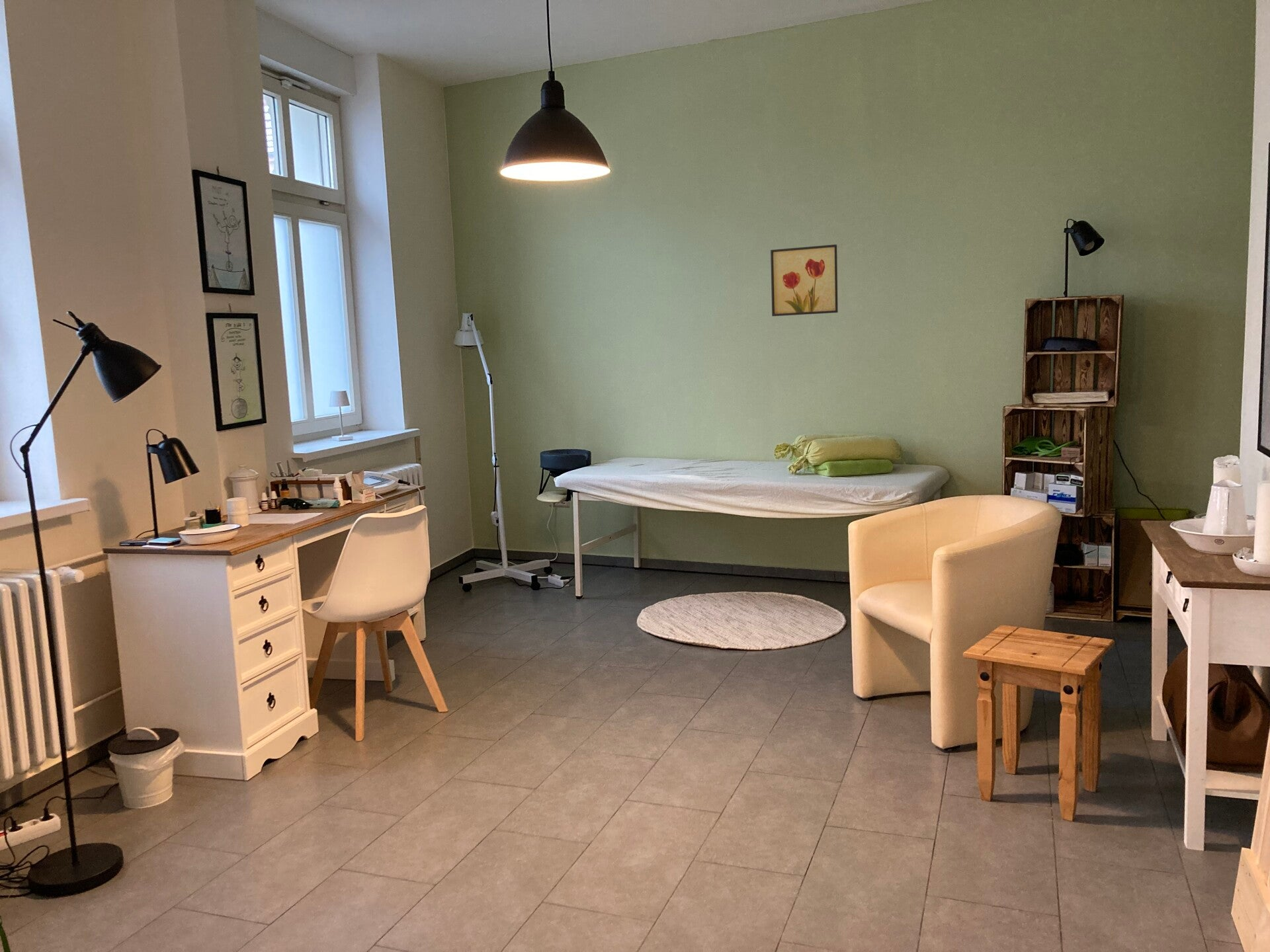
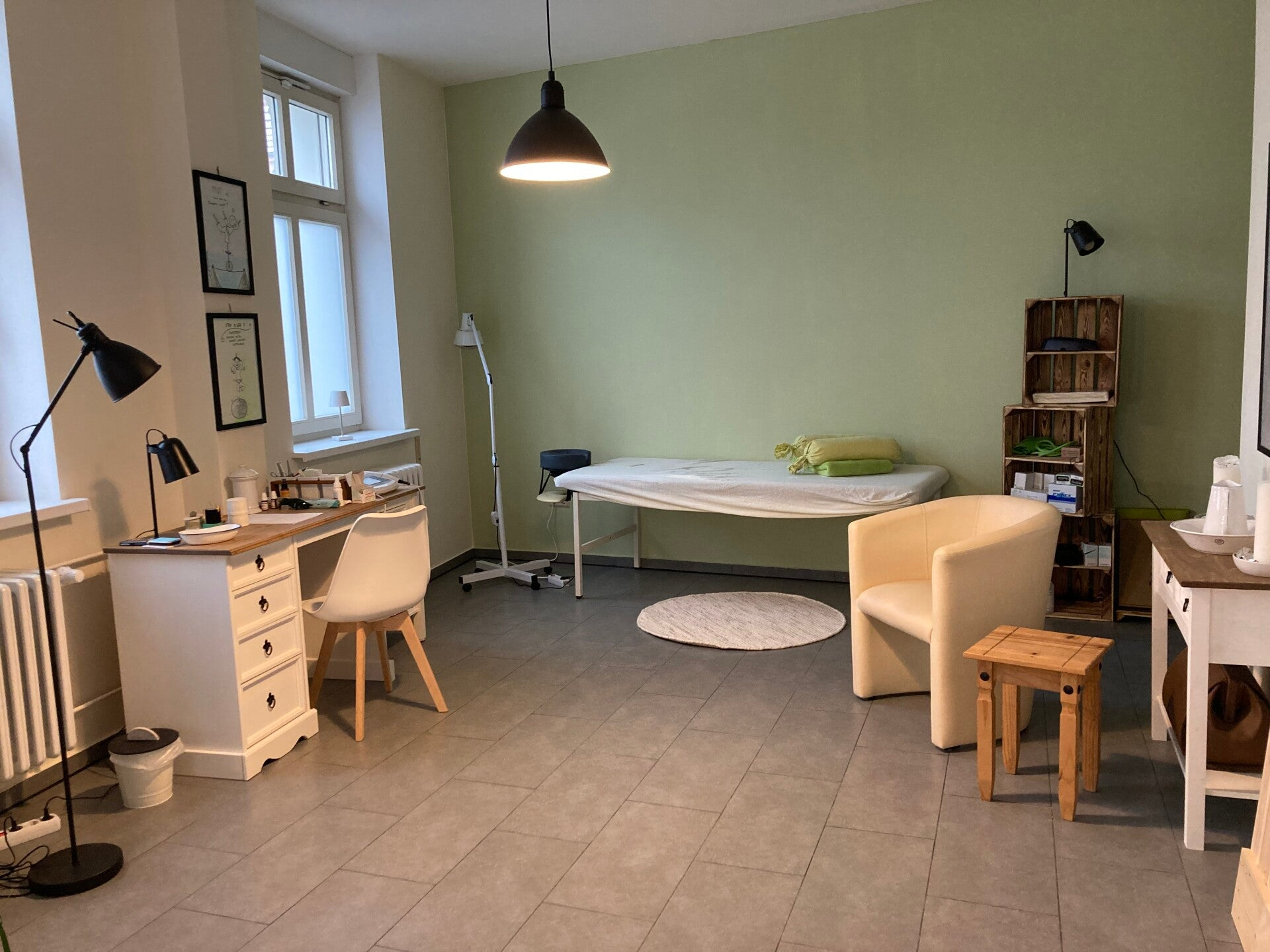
- wall art [770,244,839,317]
